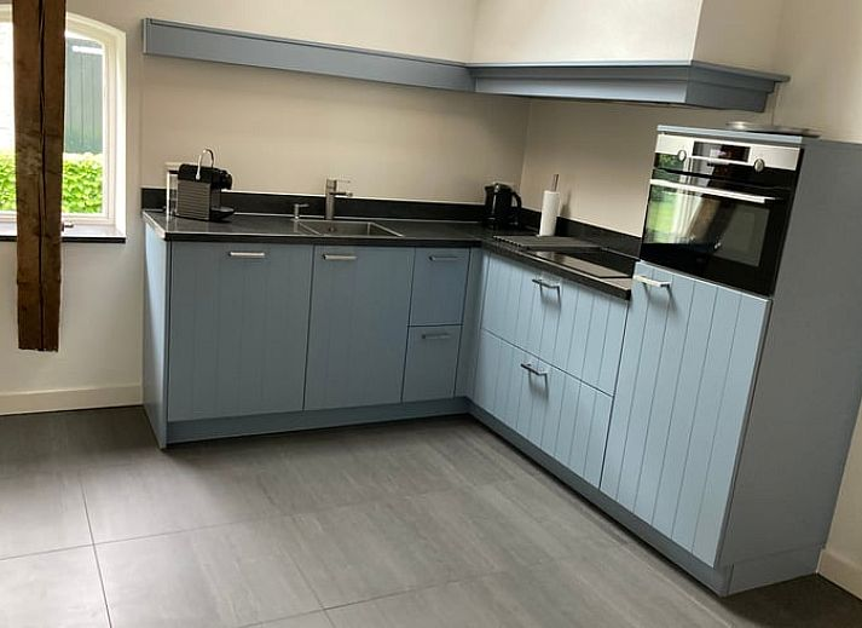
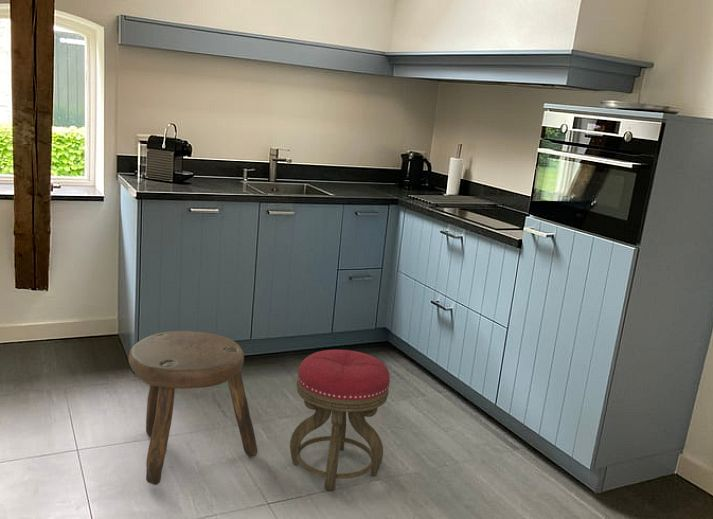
+ stool [289,349,391,491]
+ stool [128,330,259,486]
